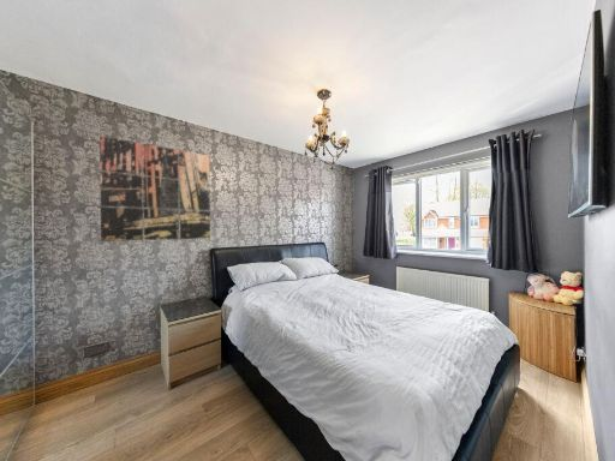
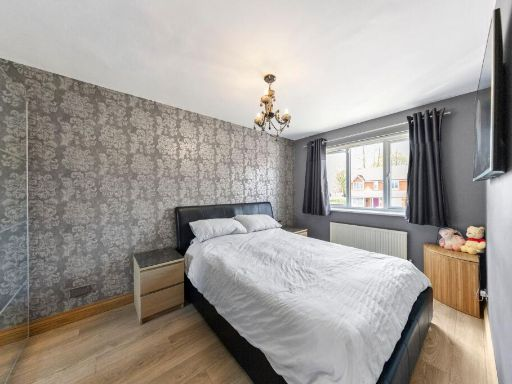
- wall art [98,134,211,243]
